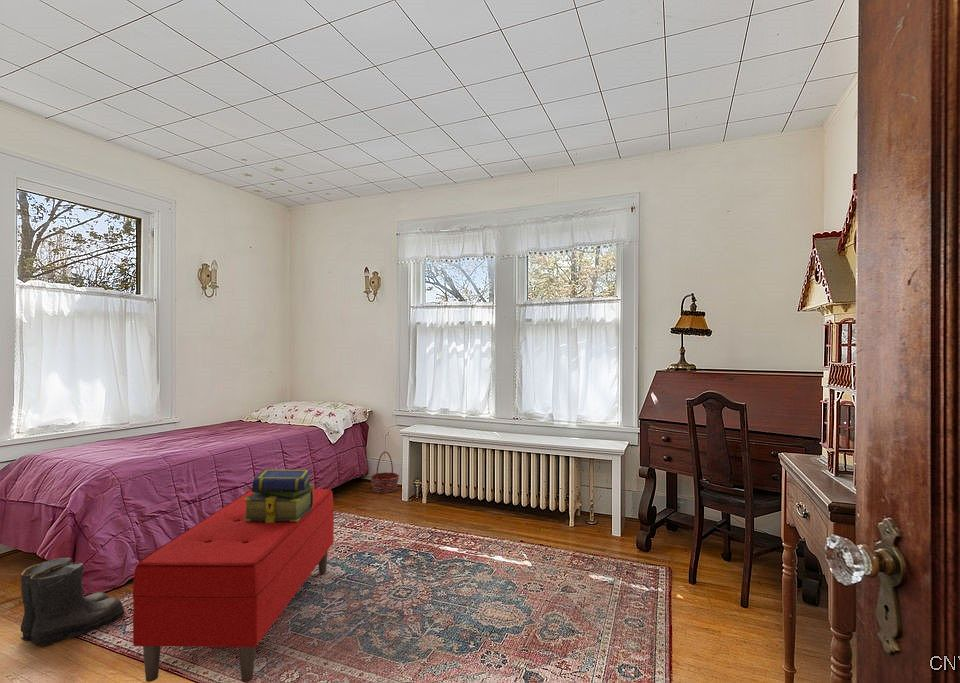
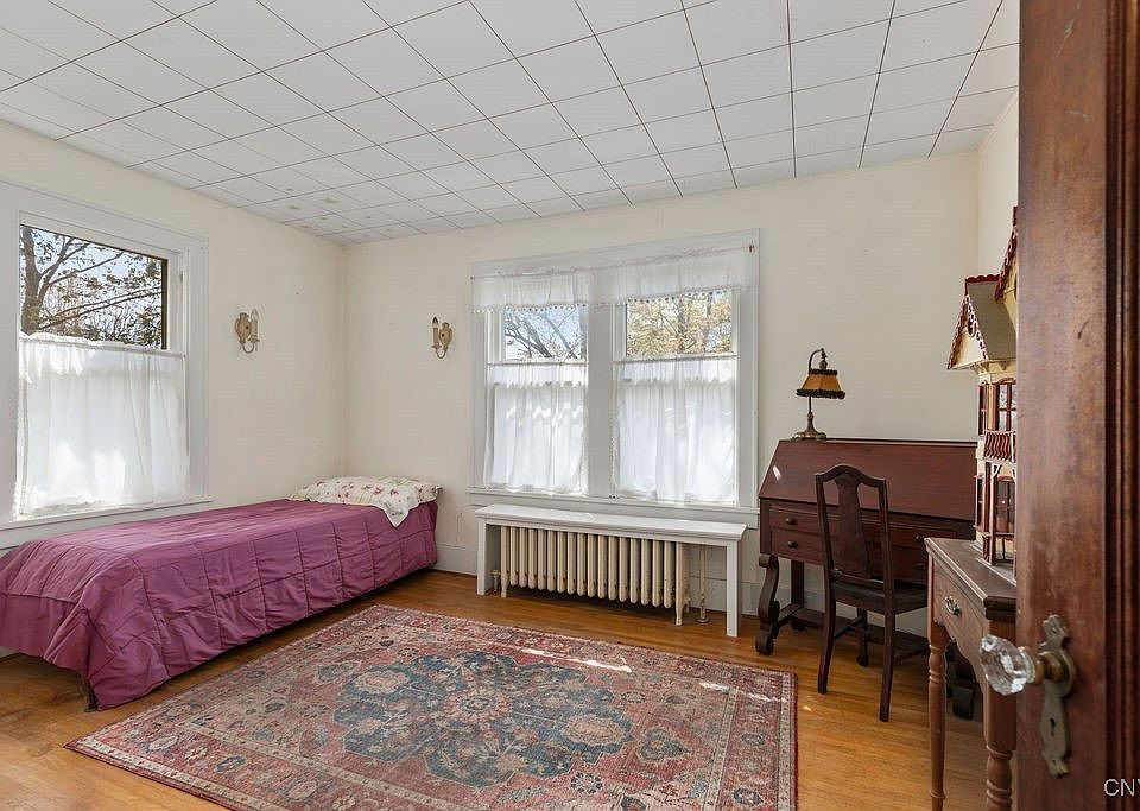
- stack of books [243,468,315,523]
- bench [131,488,335,683]
- basket [369,451,400,494]
- boots [19,556,127,646]
